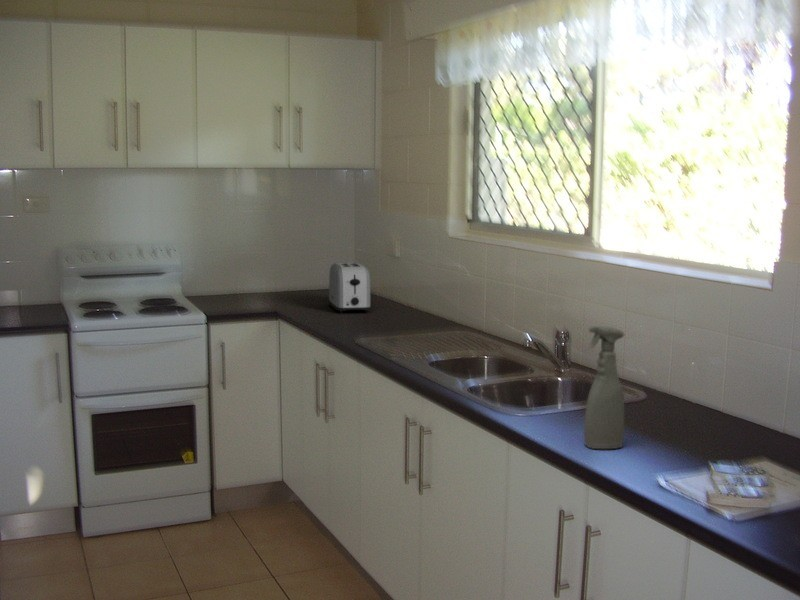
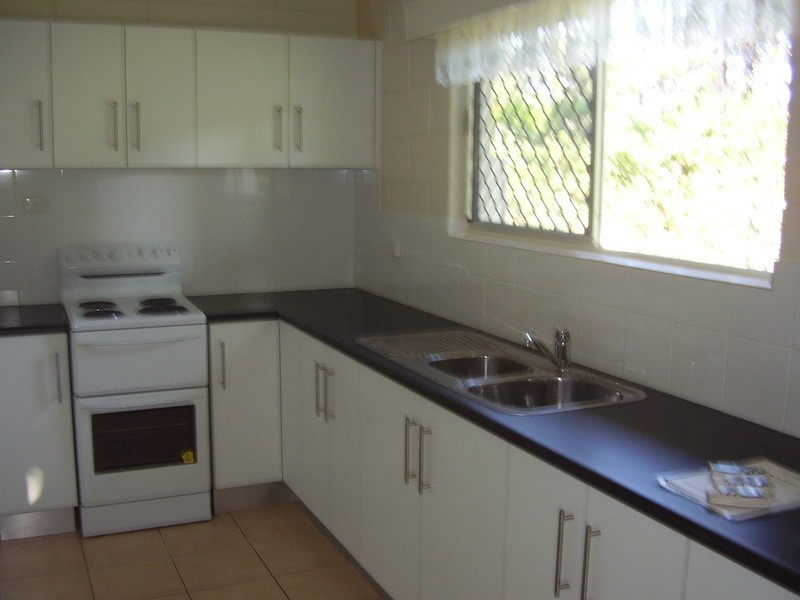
- toaster [327,262,372,314]
- spray bottle [583,325,625,450]
